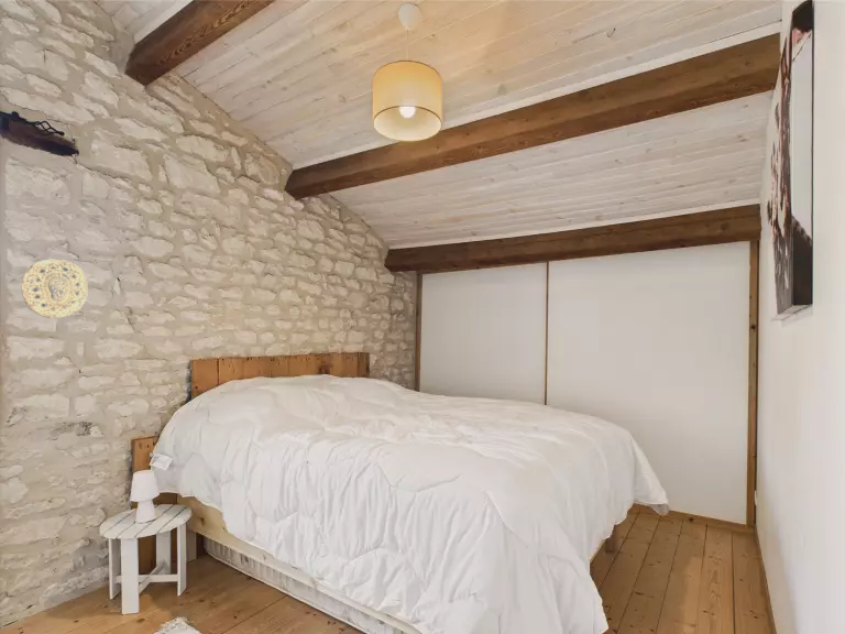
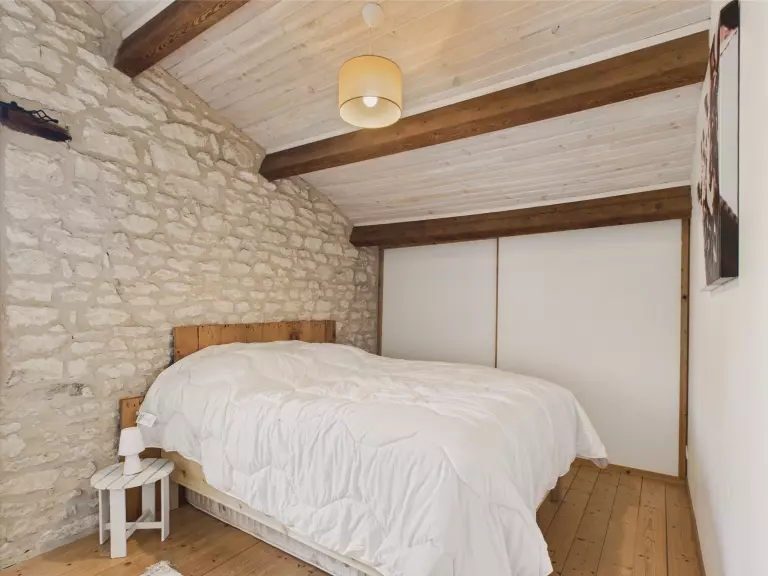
- decorative plate [20,259,89,319]
